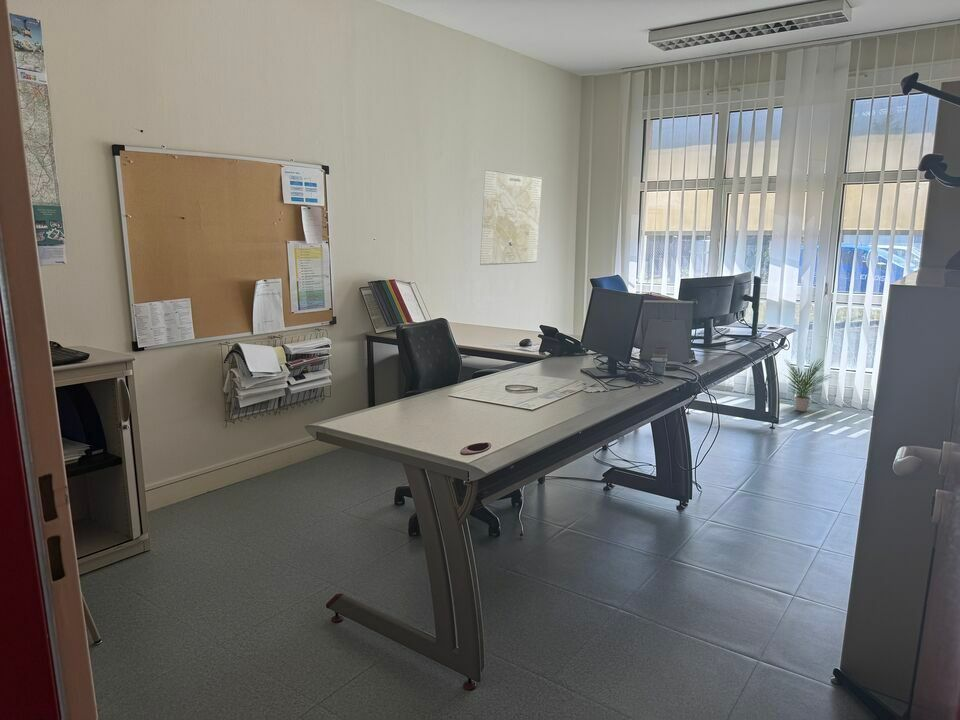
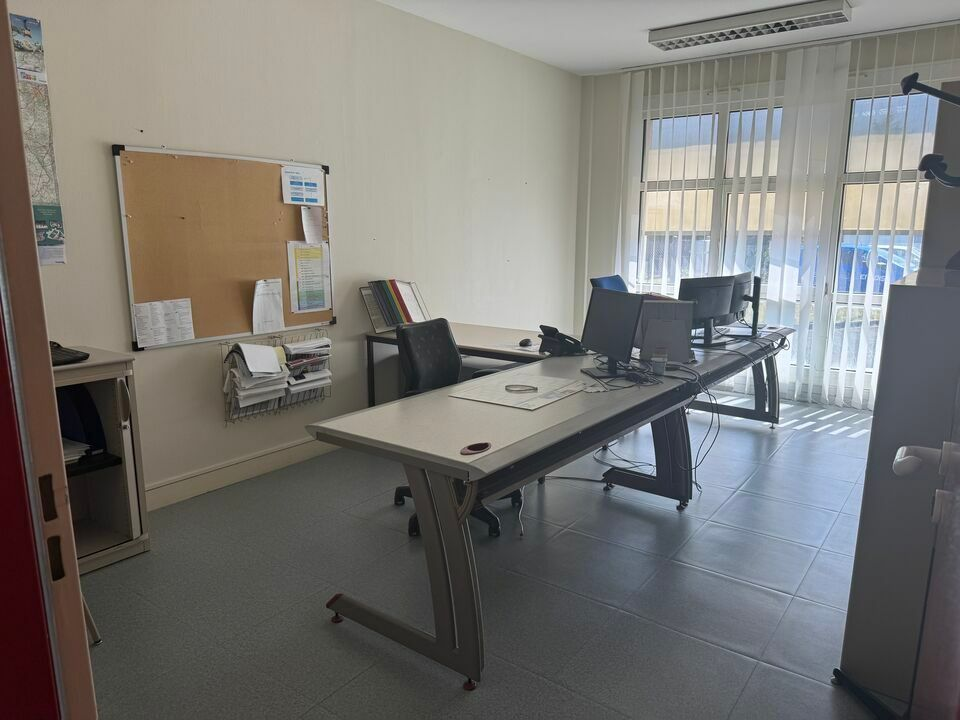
- map [479,168,543,266]
- potted plant [778,358,834,412]
